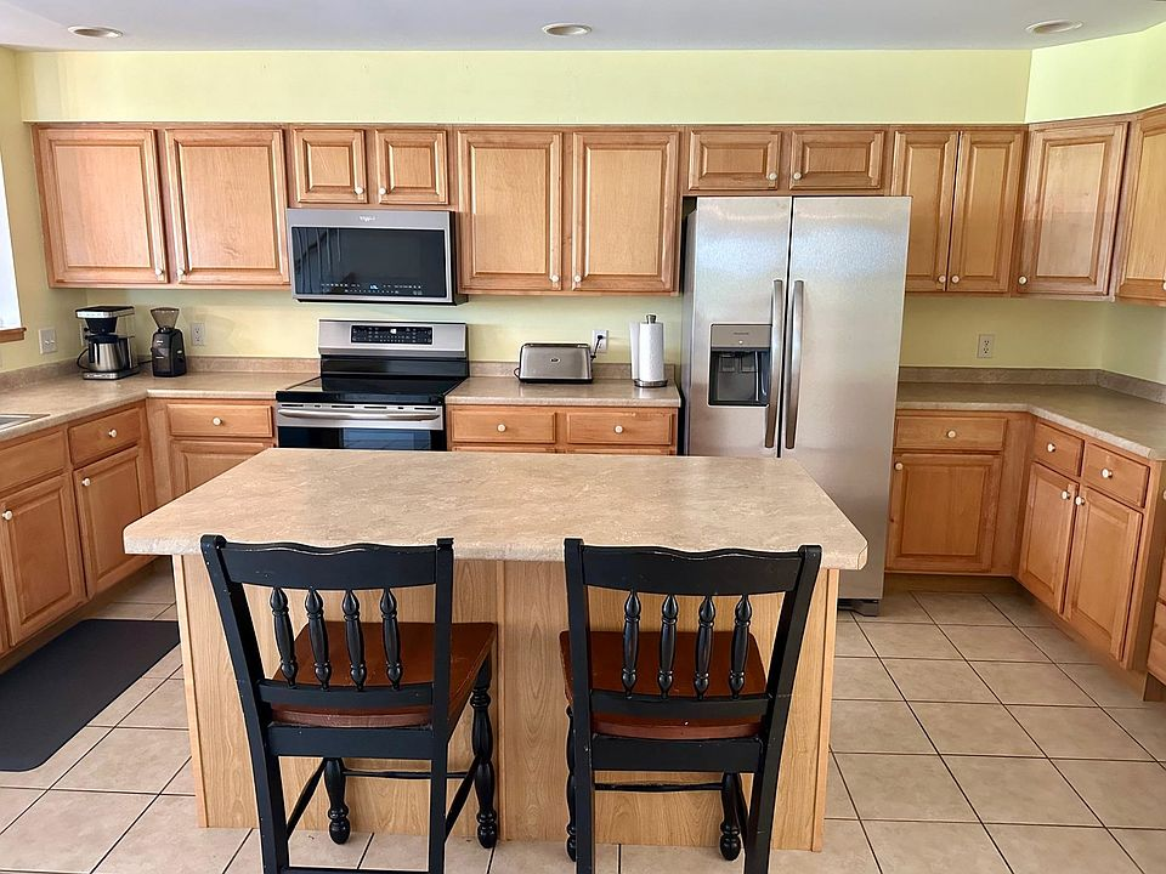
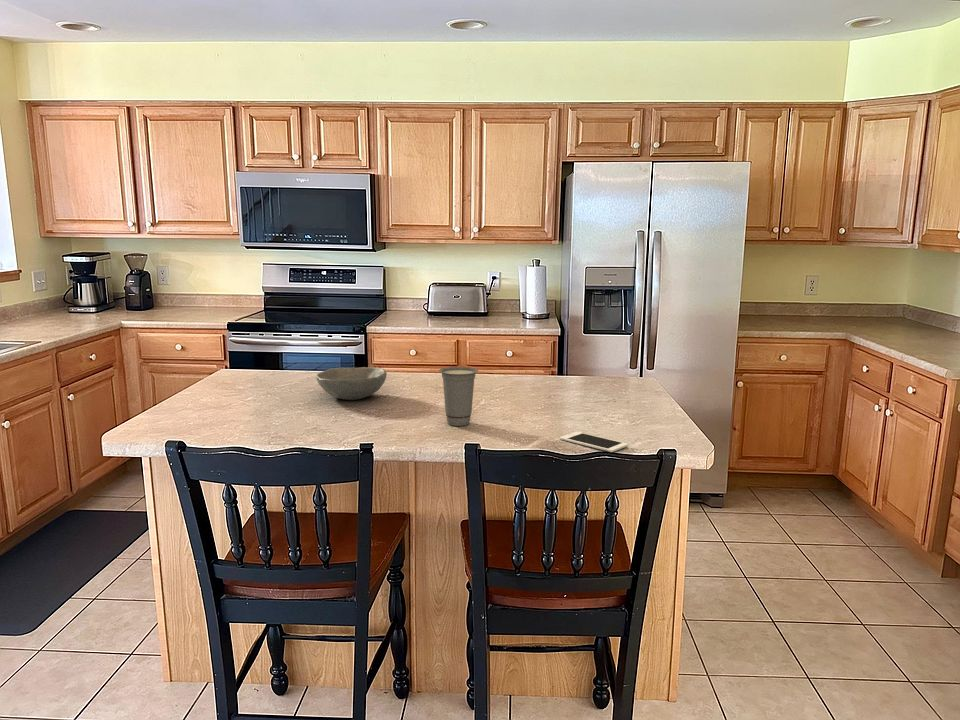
+ cell phone [559,431,629,453]
+ cup [438,366,479,427]
+ bowl [315,366,388,401]
